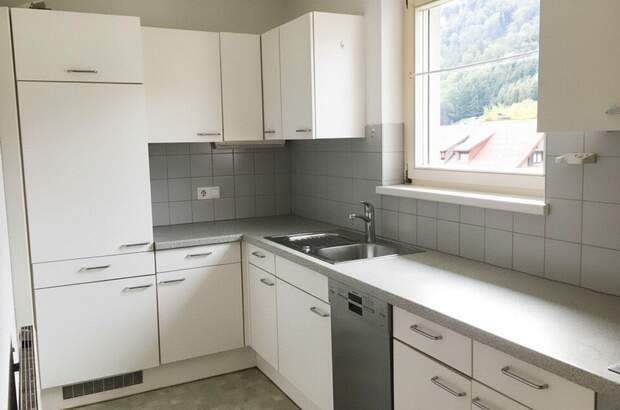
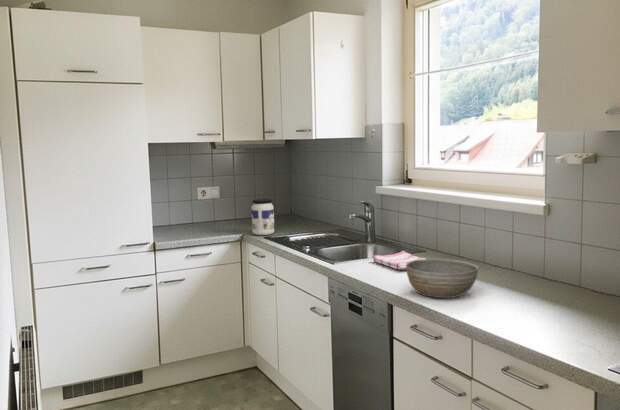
+ jar [251,198,275,236]
+ bowl [405,258,480,299]
+ dish towel [372,250,427,271]
